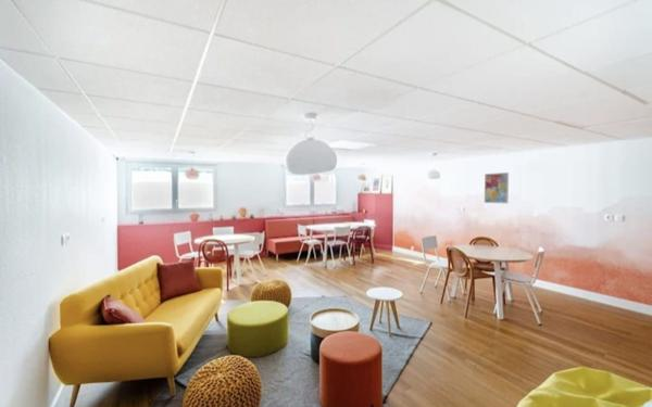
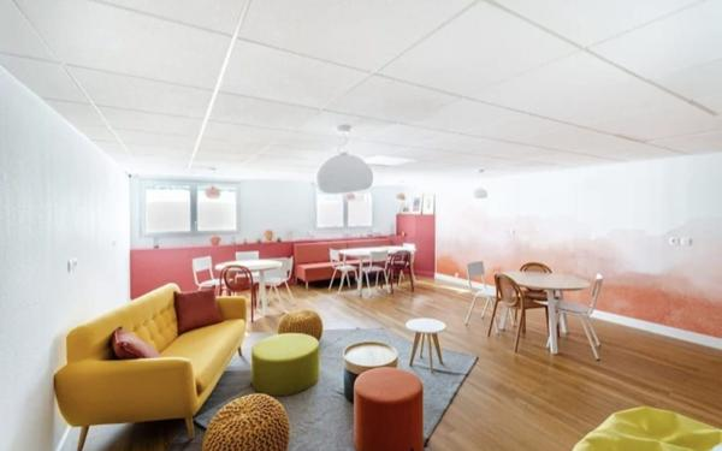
- wall art [484,171,510,204]
